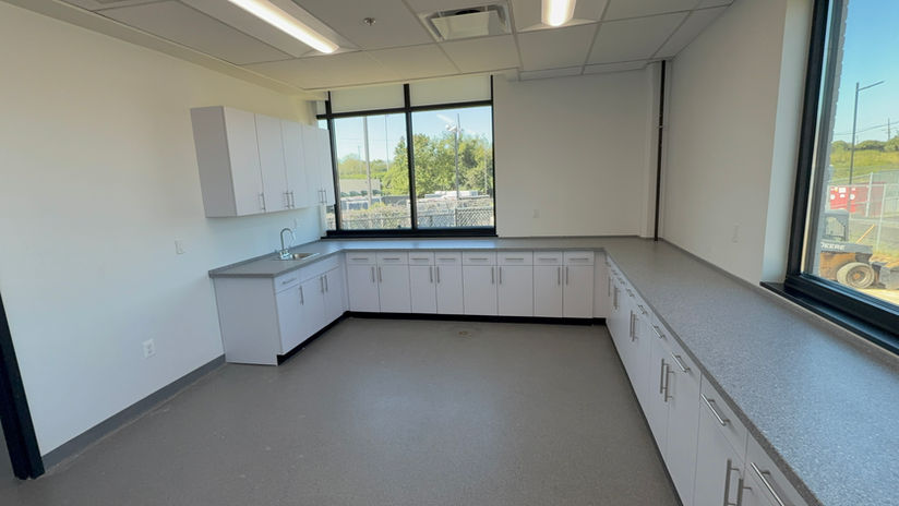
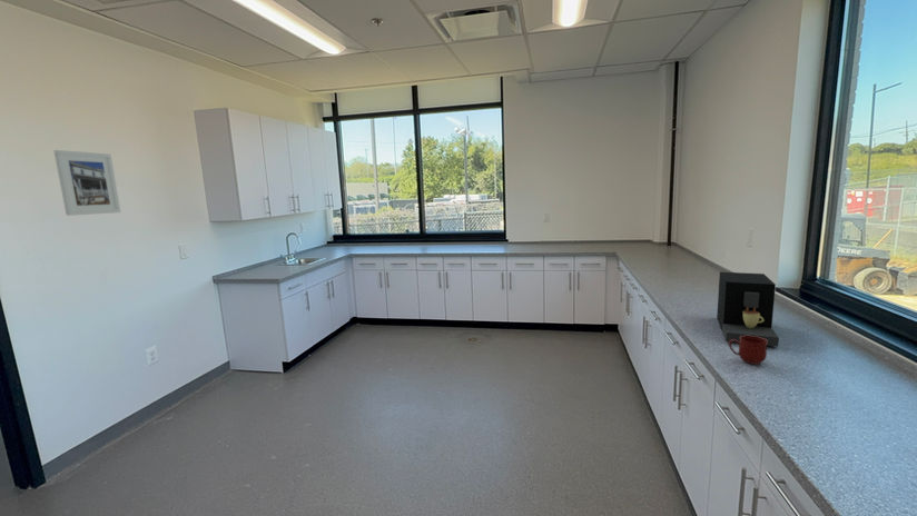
+ mug [728,335,768,366]
+ coffee maker [716,271,780,347]
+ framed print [52,149,121,217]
